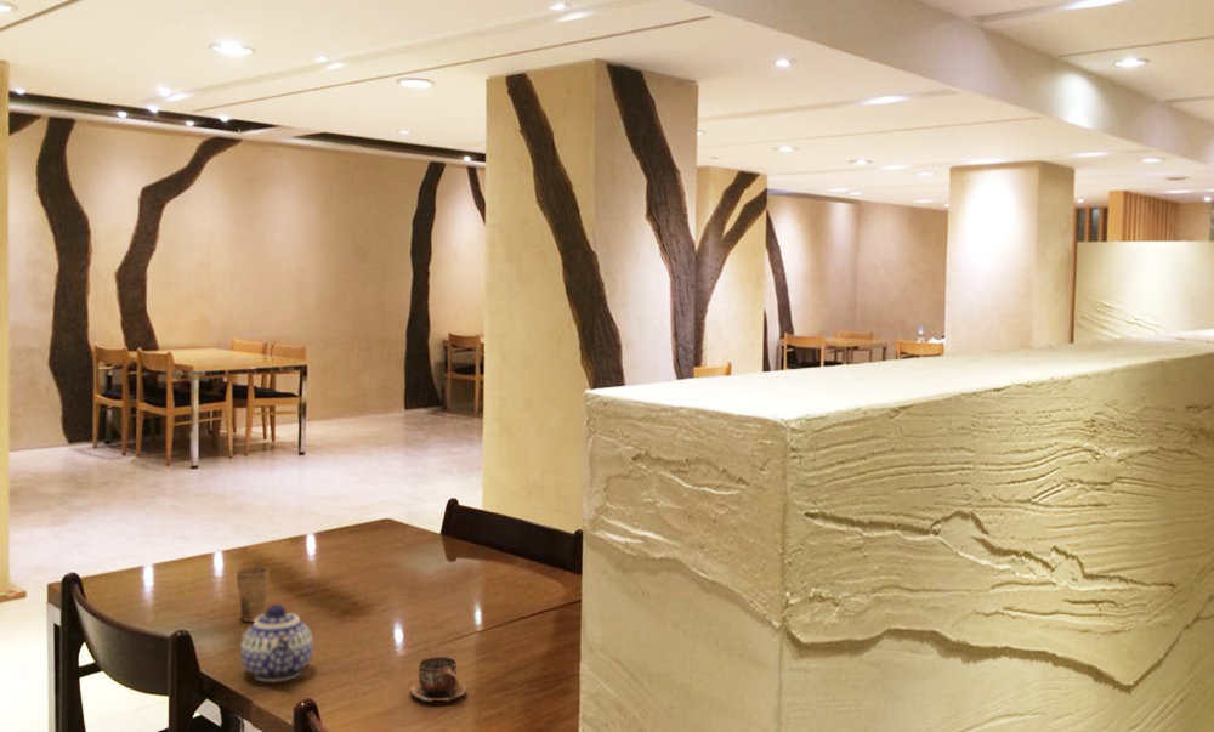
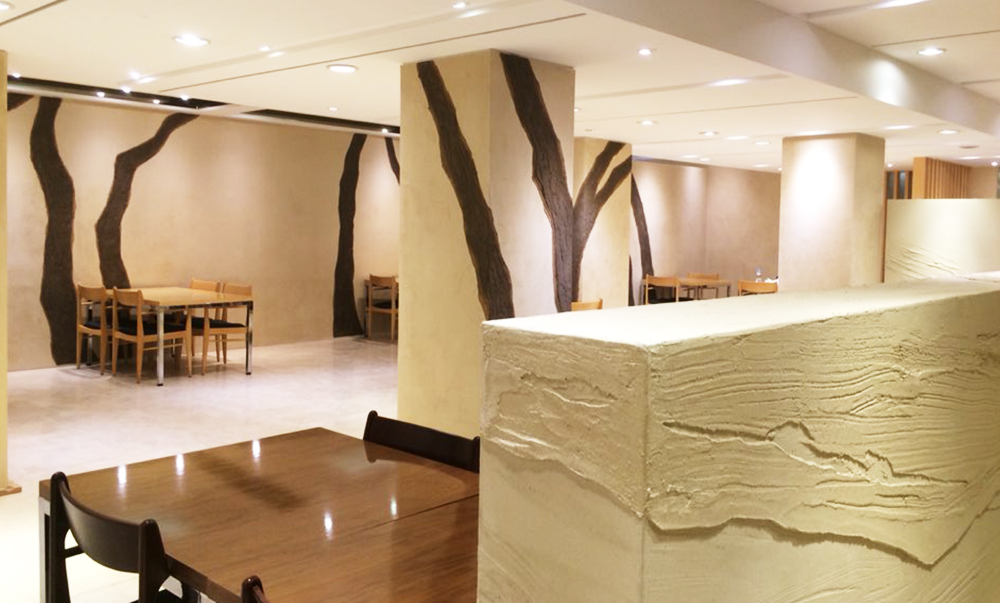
- cup [409,656,467,703]
- cup [236,561,270,623]
- teapot [239,603,314,682]
